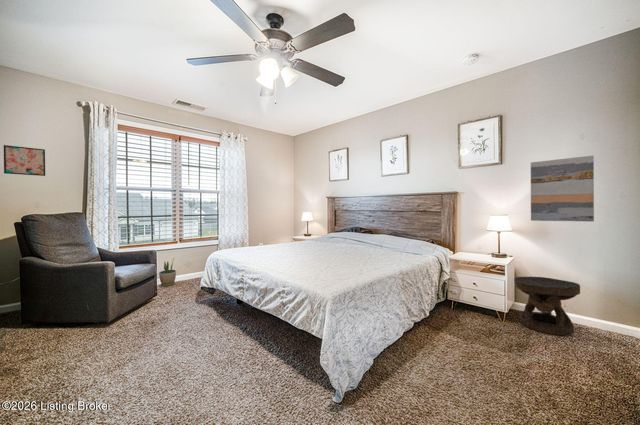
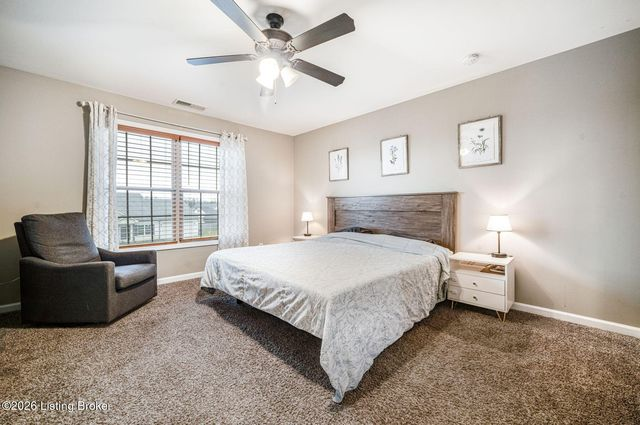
- side table [513,276,581,336]
- potted plant [158,256,177,287]
- wall art [3,144,46,177]
- wall art [530,155,595,223]
